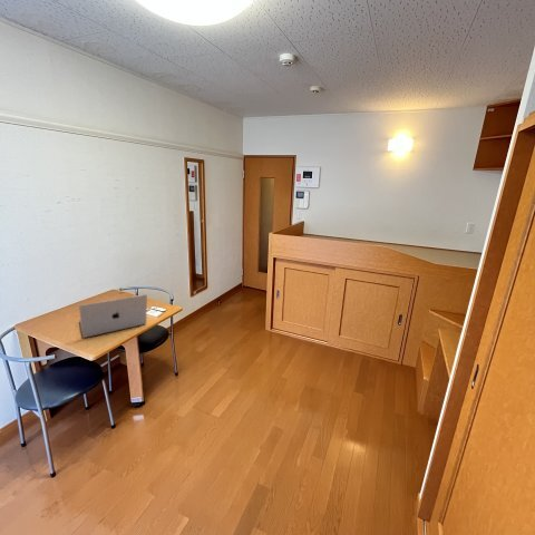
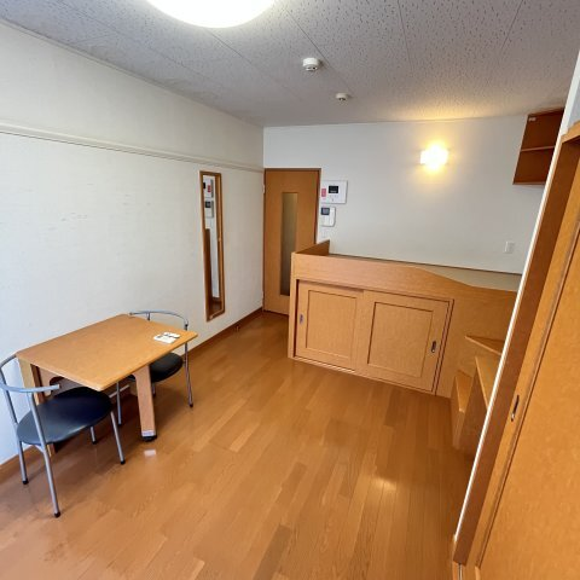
- laptop [78,293,148,339]
